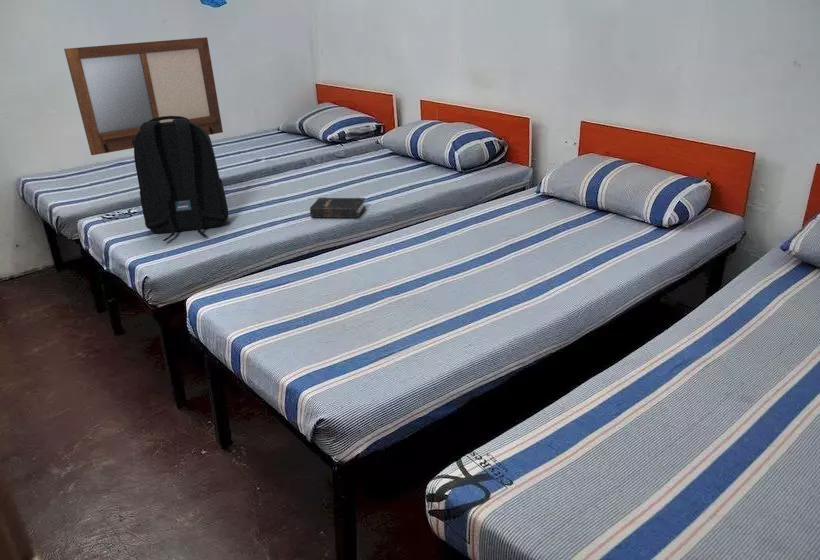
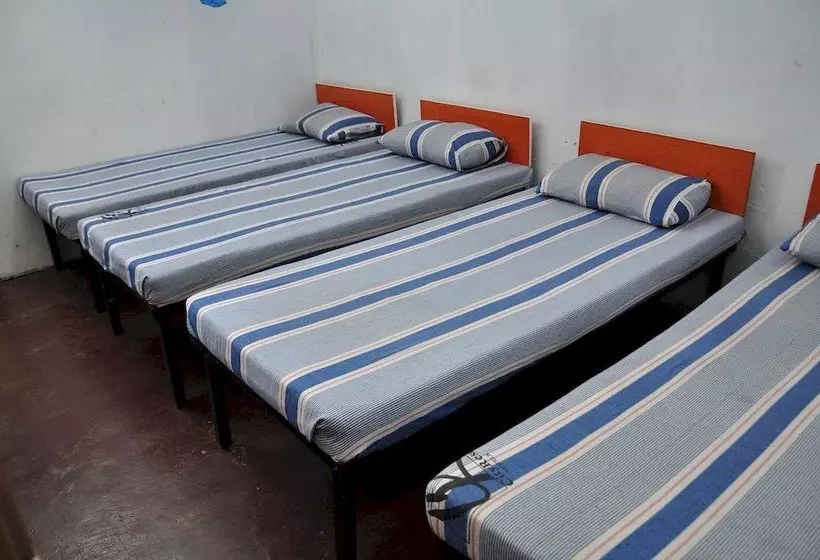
- writing board [63,36,224,156]
- hardback book [309,197,367,219]
- backpack [133,116,230,242]
